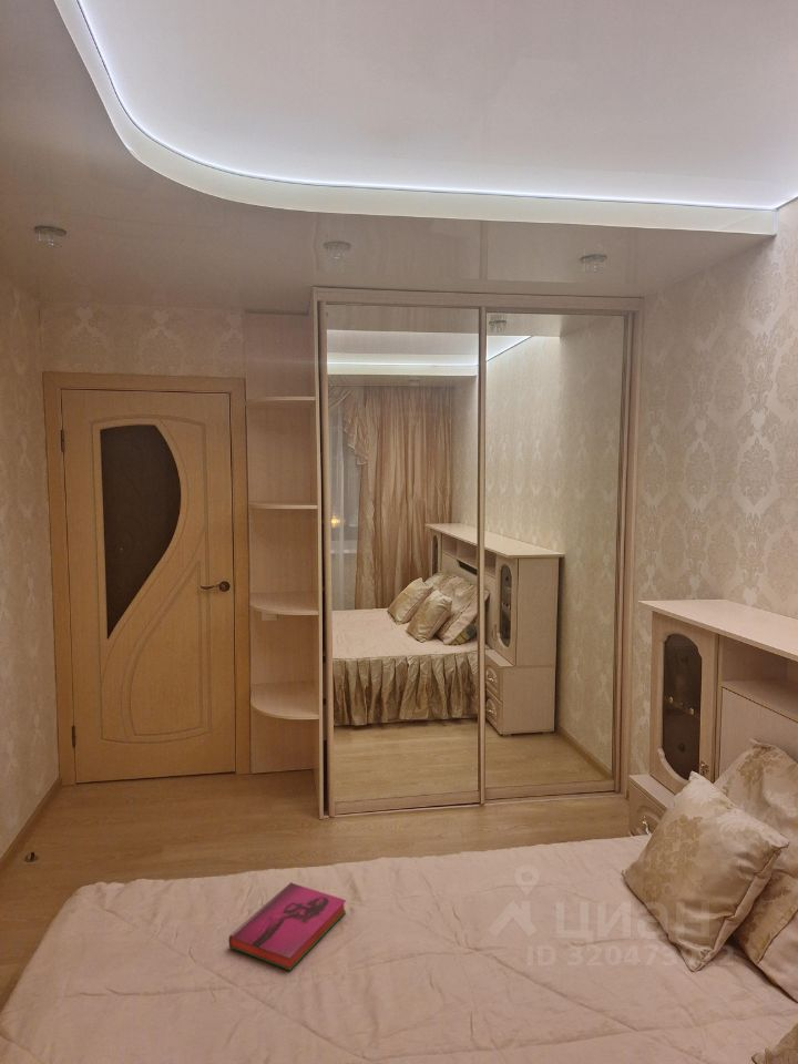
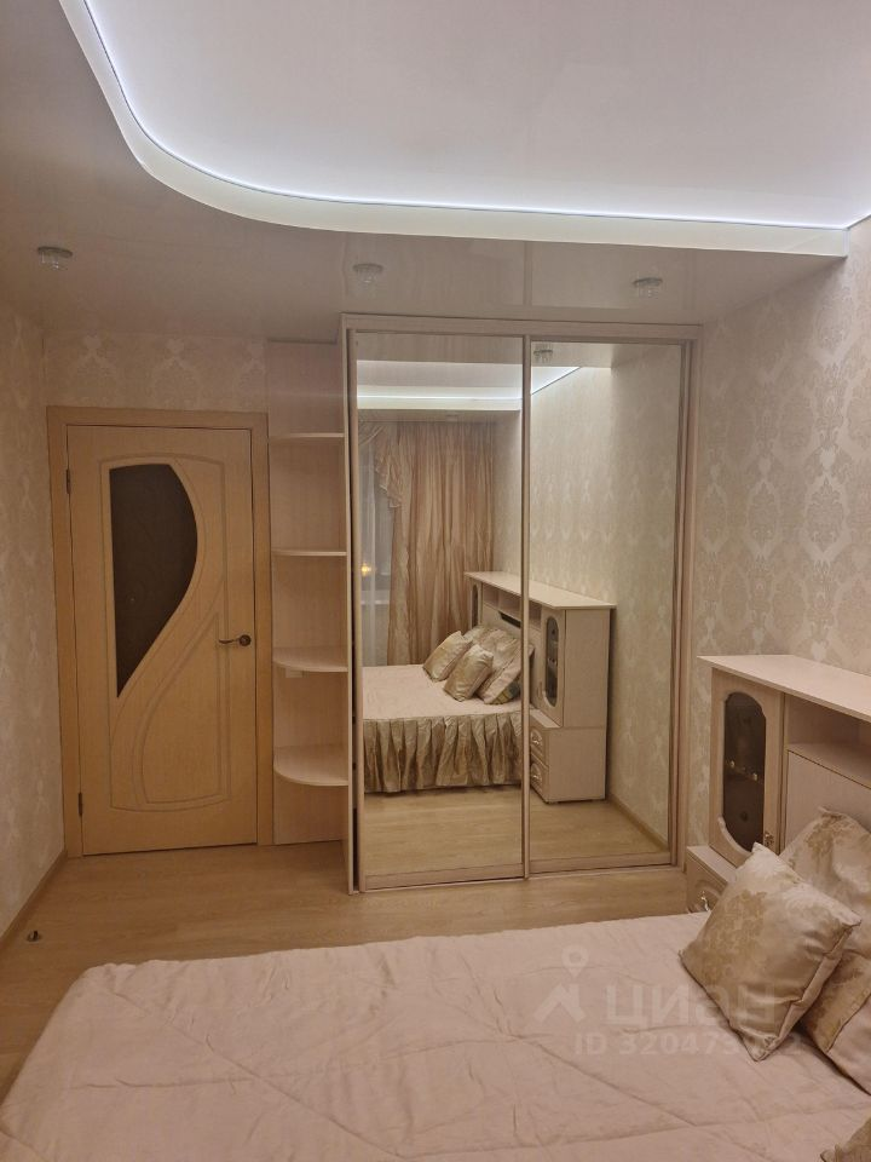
- hardback book [227,881,347,972]
